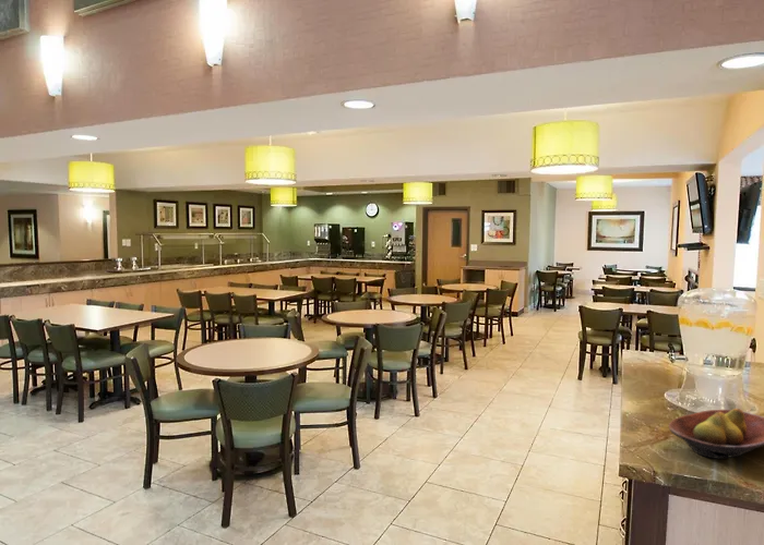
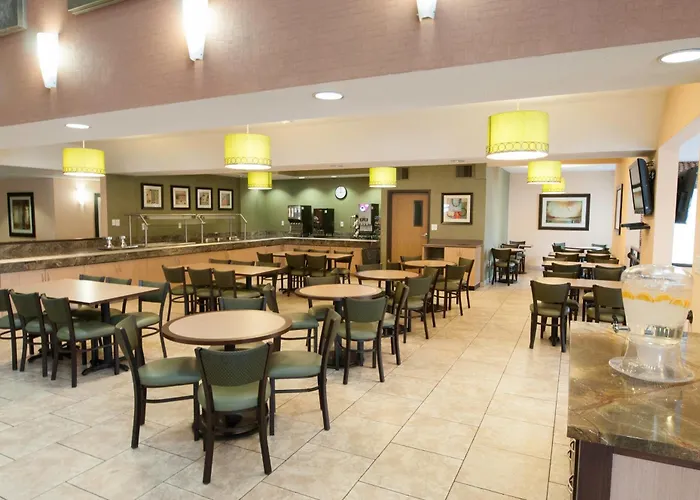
- fruit bowl [668,408,764,460]
